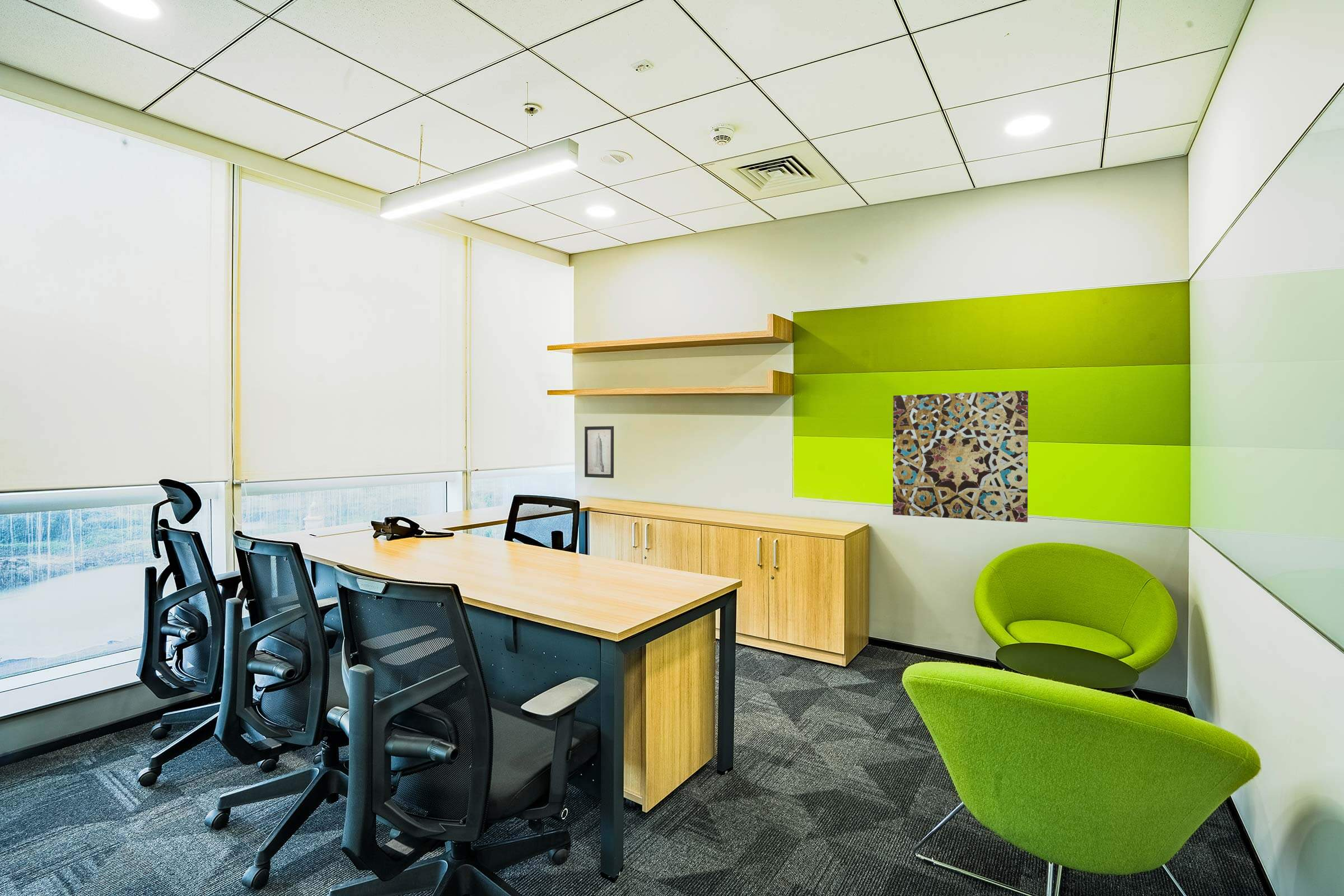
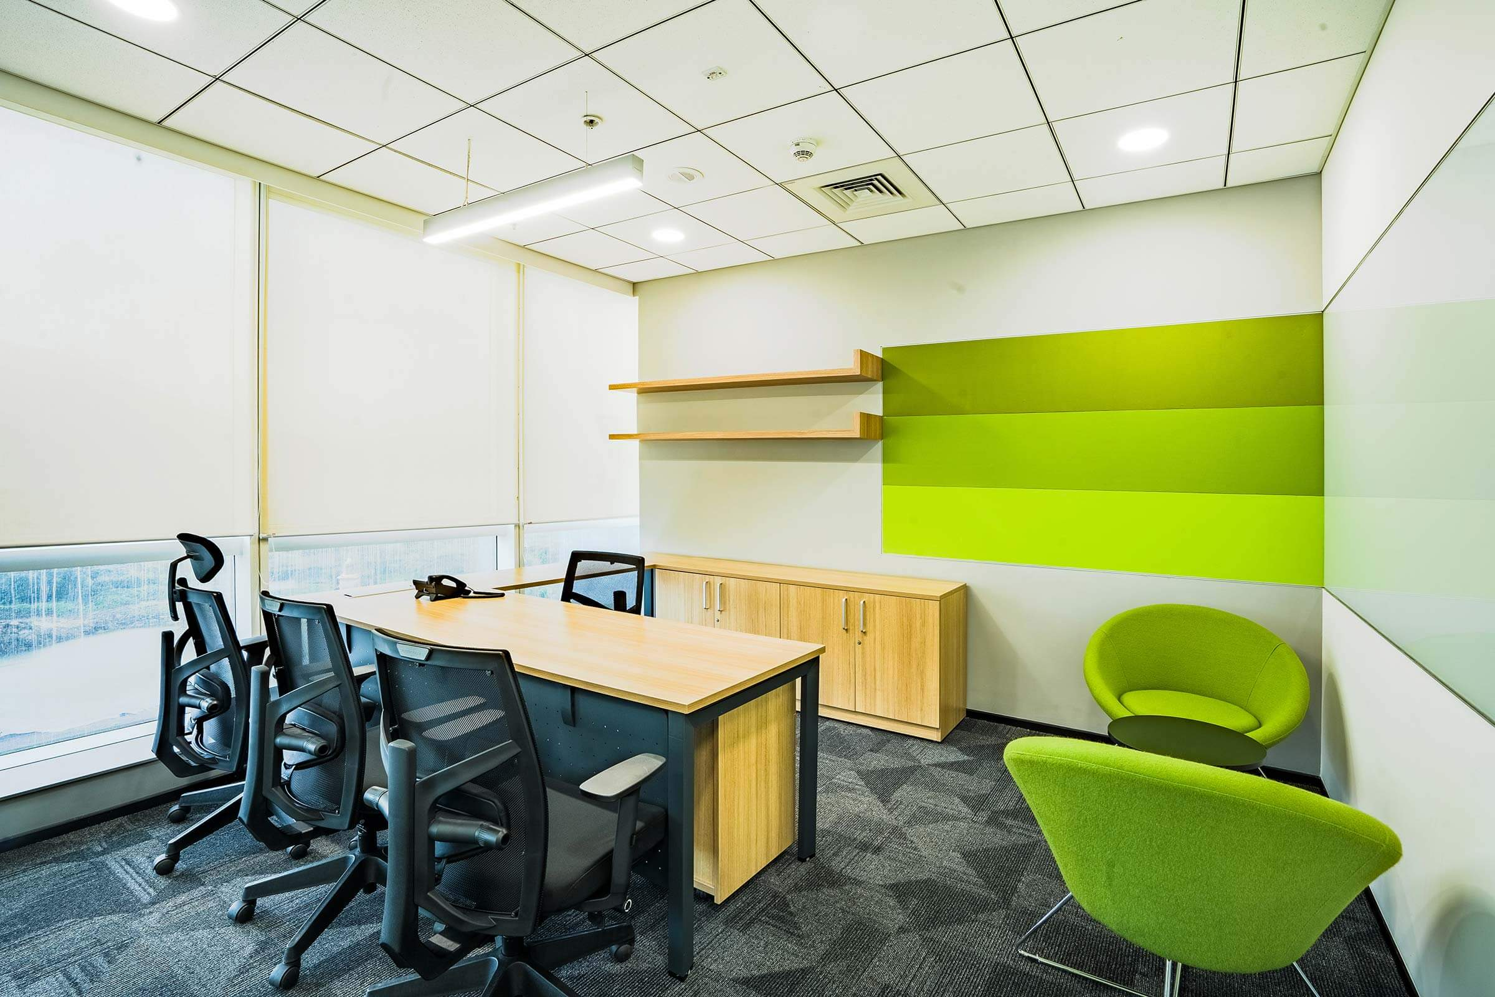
- wall art [584,426,614,479]
- wall art [892,390,1029,523]
